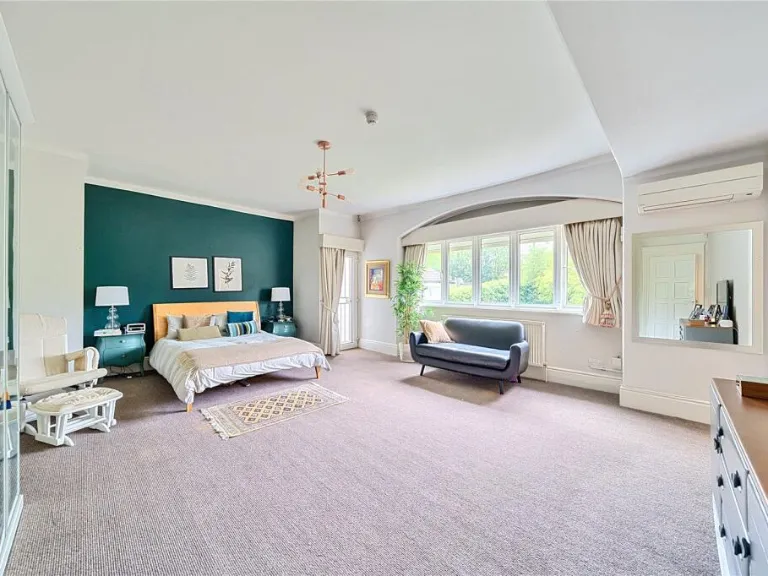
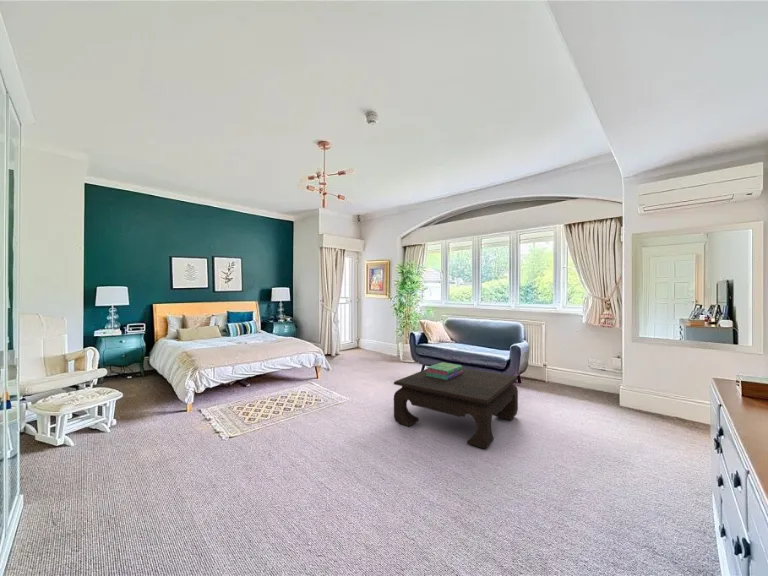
+ coffee table [393,367,519,450]
+ stack of books [426,361,463,380]
